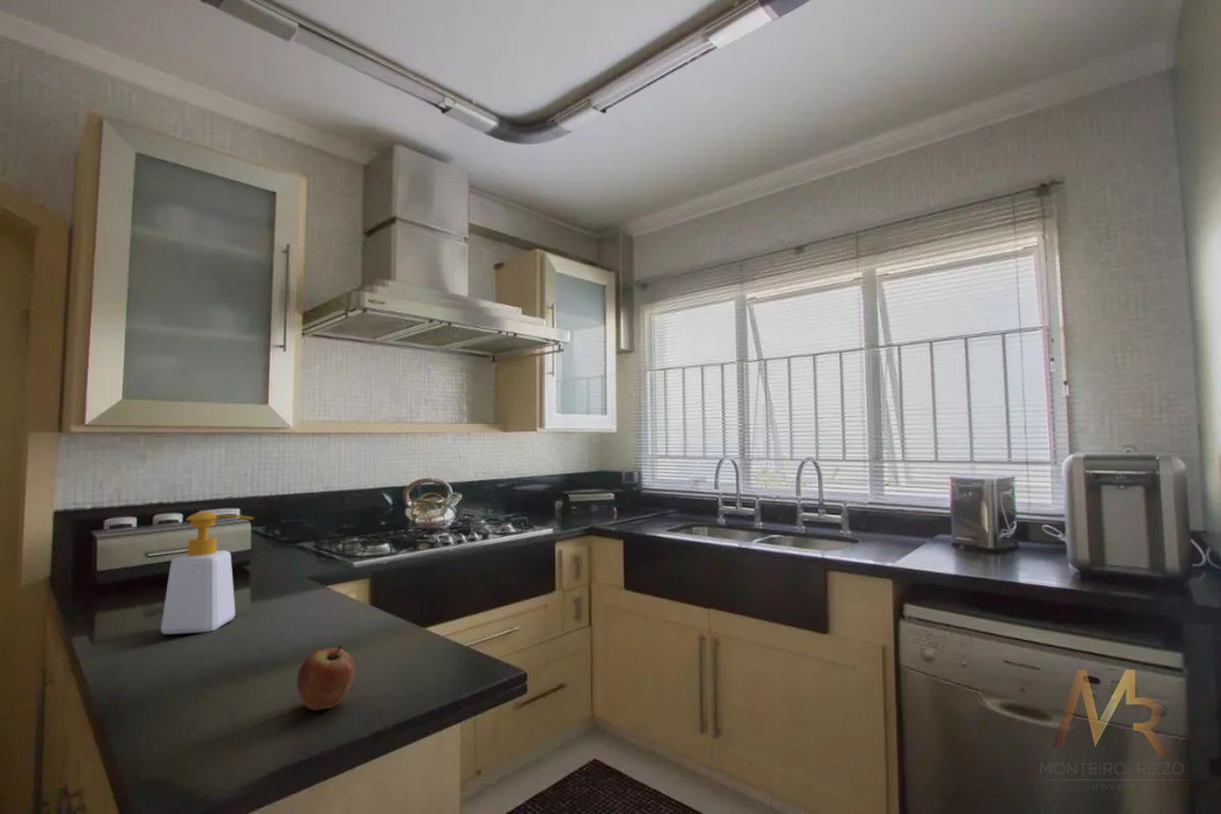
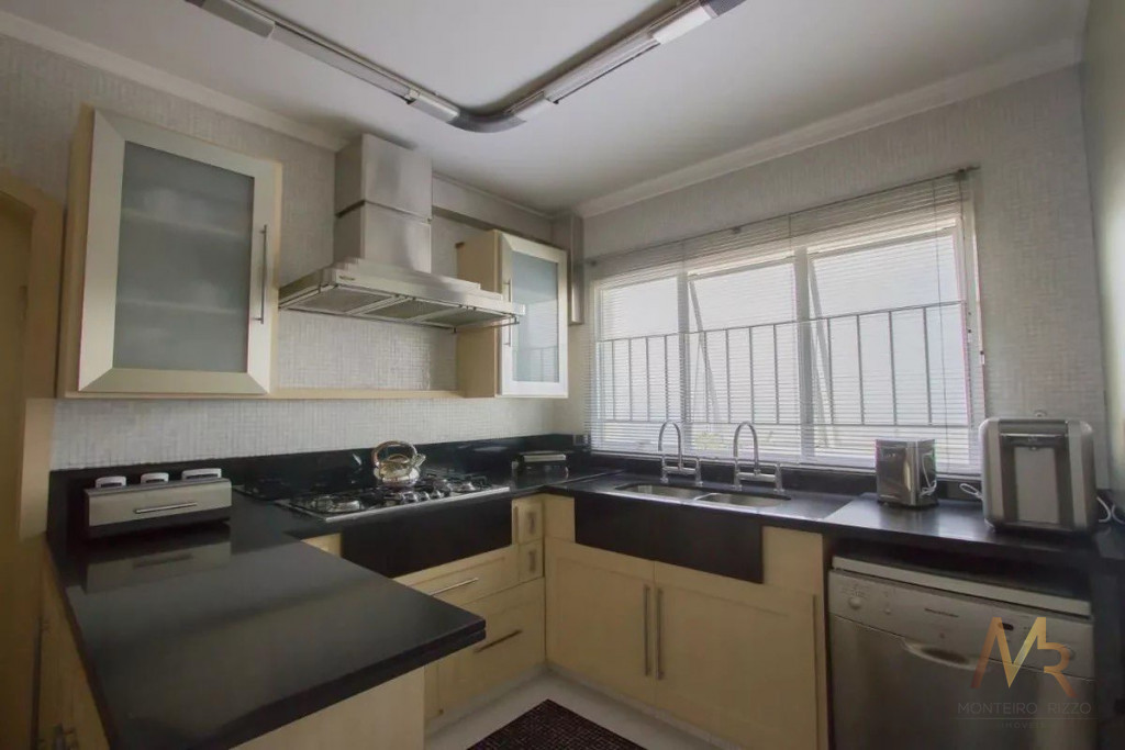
- fruit [296,645,357,712]
- soap bottle [160,510,255,635]
